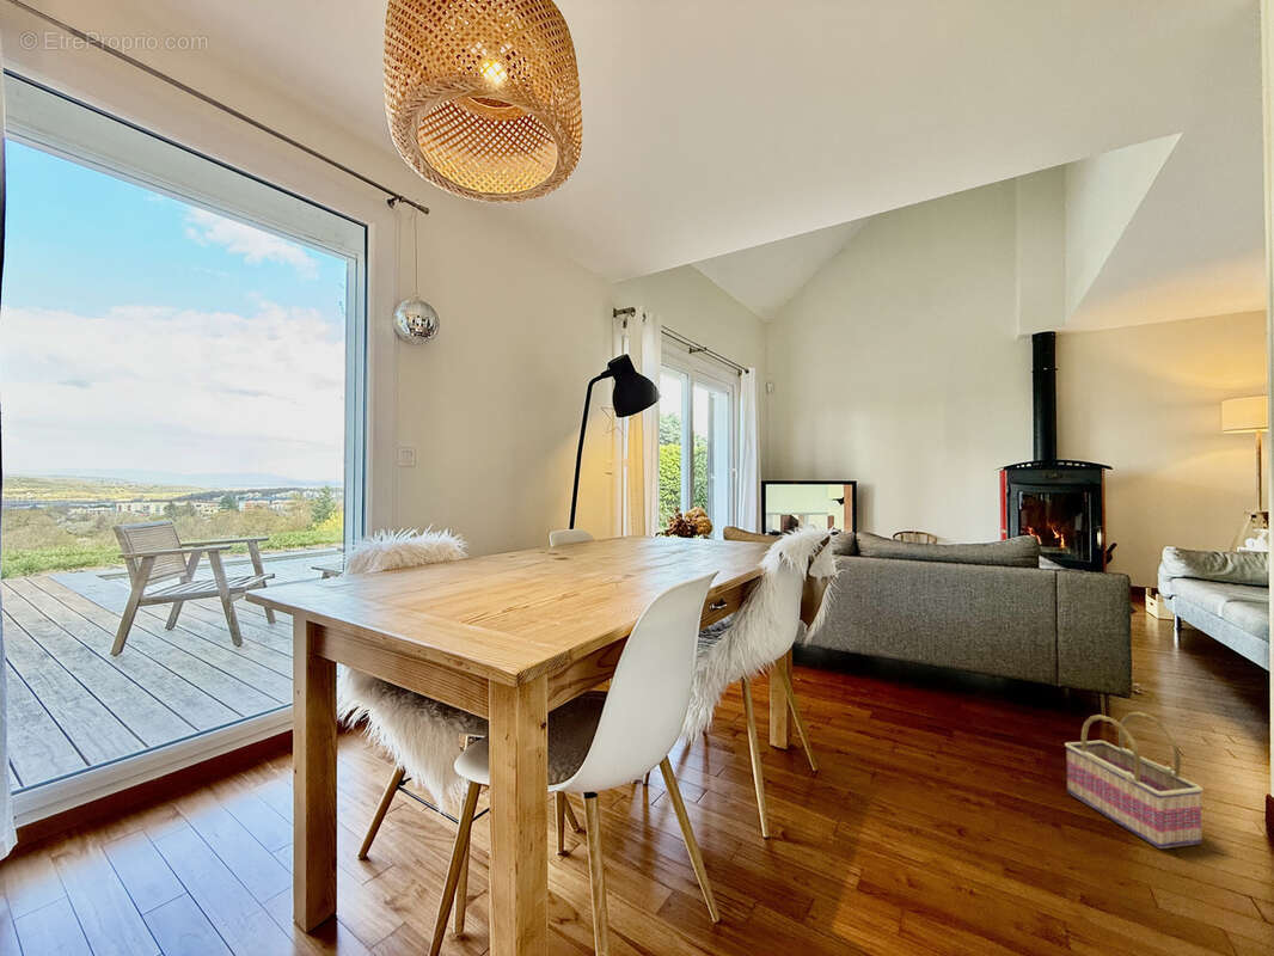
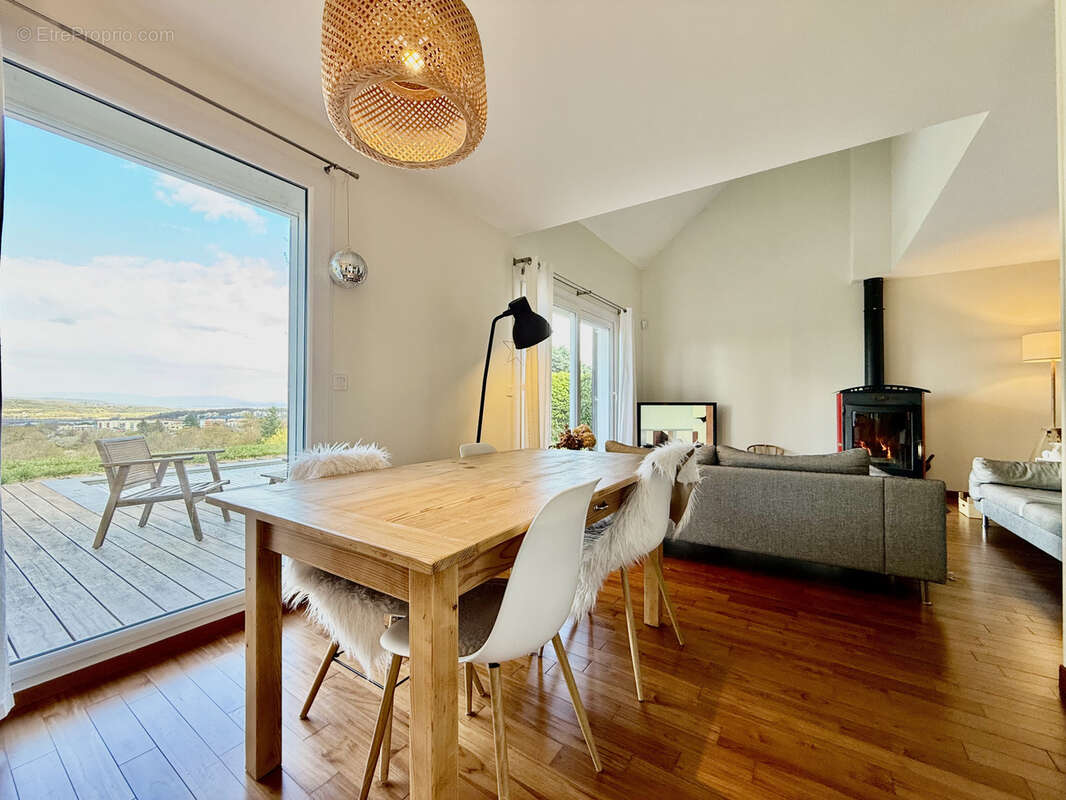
- basket [1064,711,1205,850]
